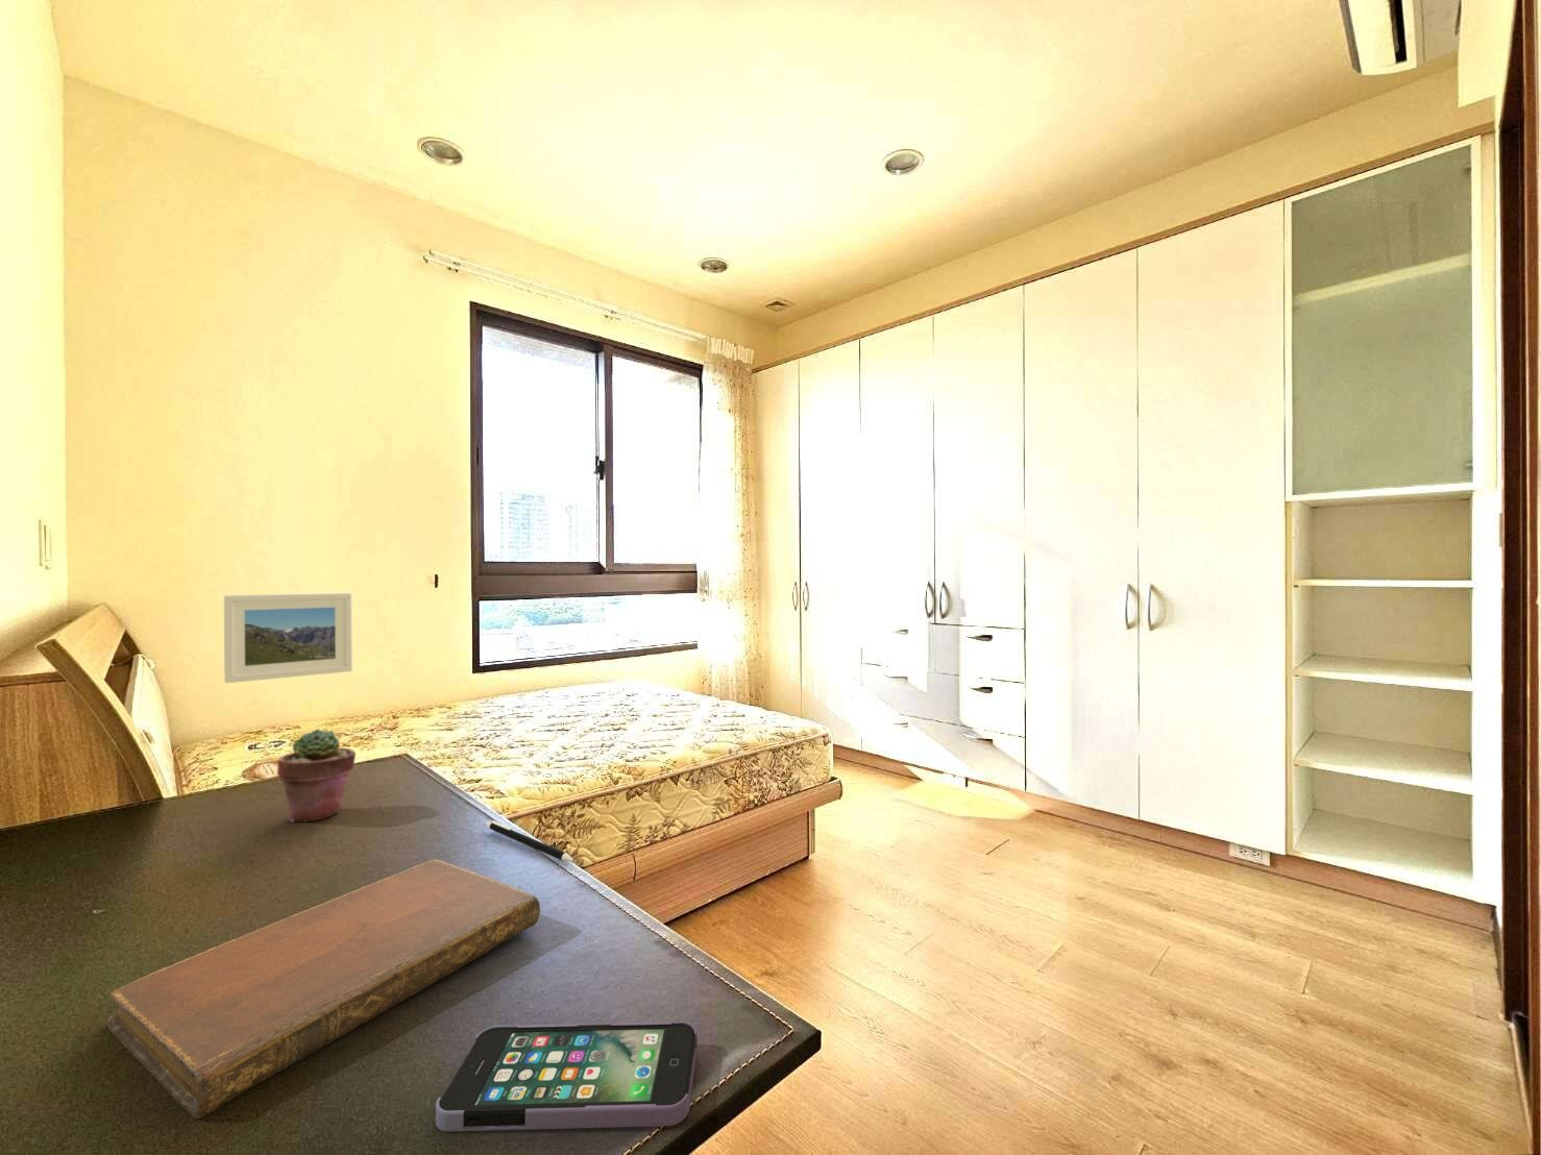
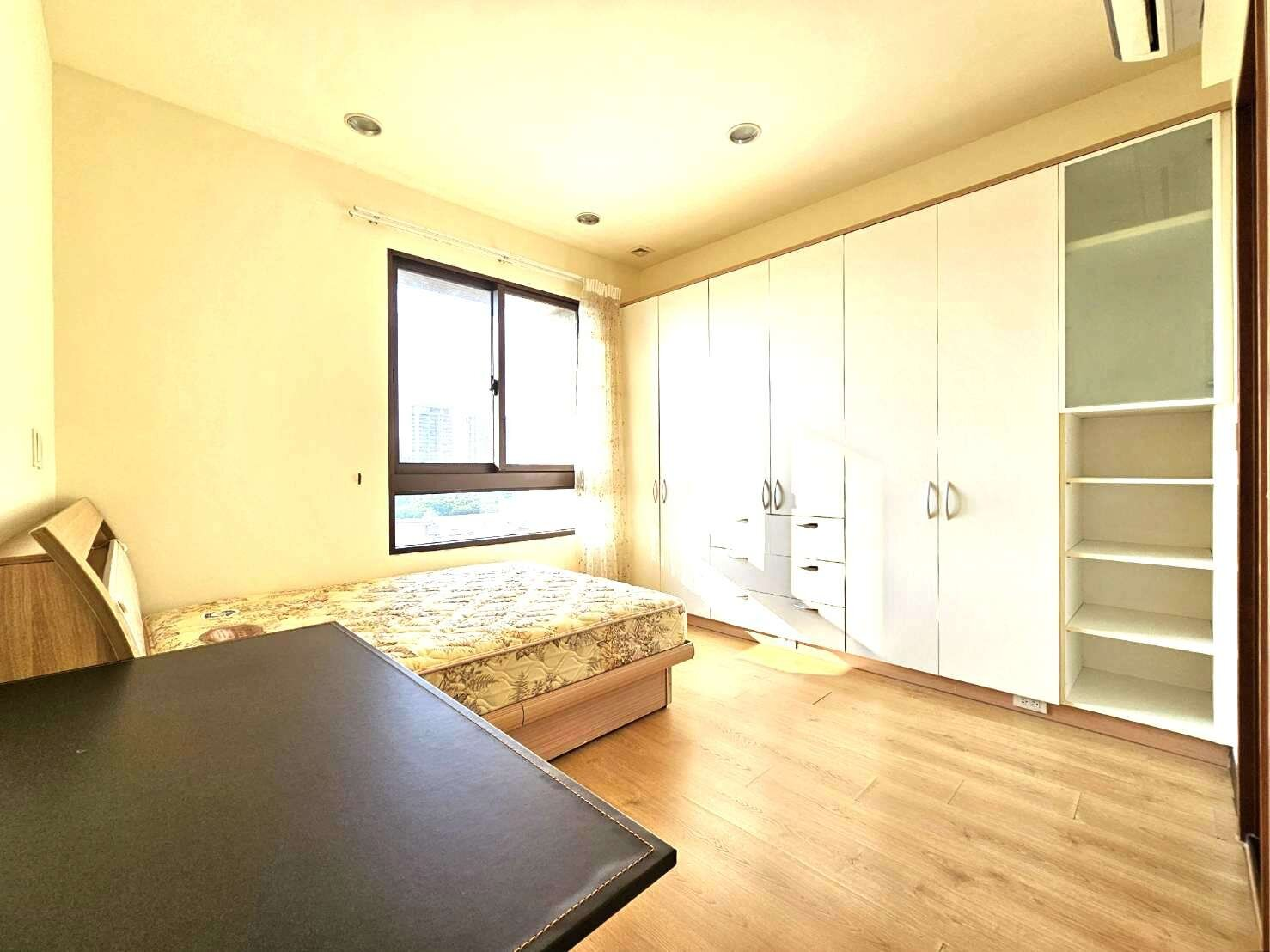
- potted succulent [277,728,357,824]
- pen [485,819,575,863]
- notebook [107,859,541,1120]
- smartphone [434,1020,699,1132]
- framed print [223,592,353,684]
